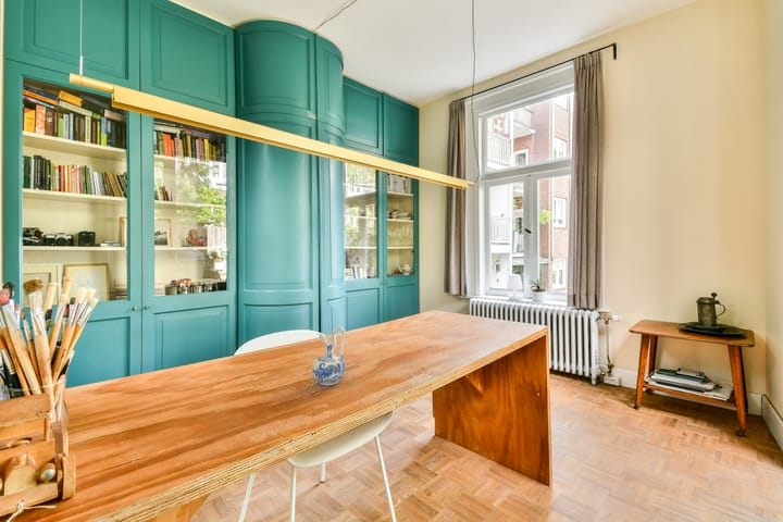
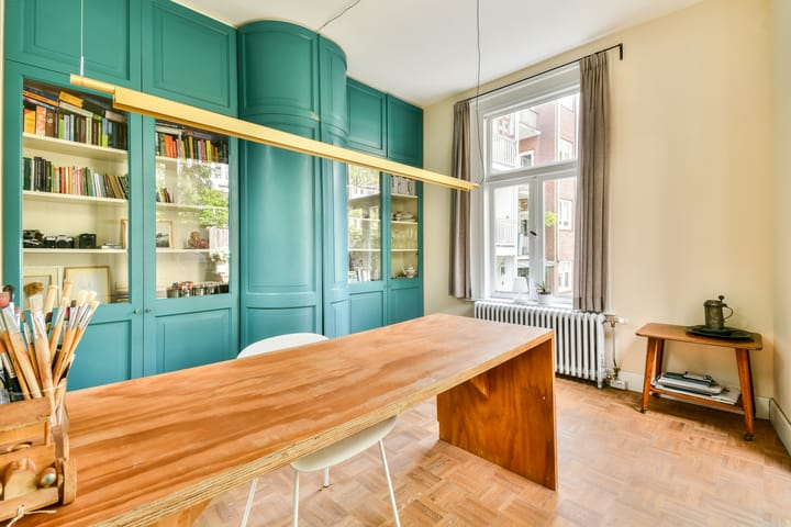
- ceramic pitcher [311,326,347,386]
